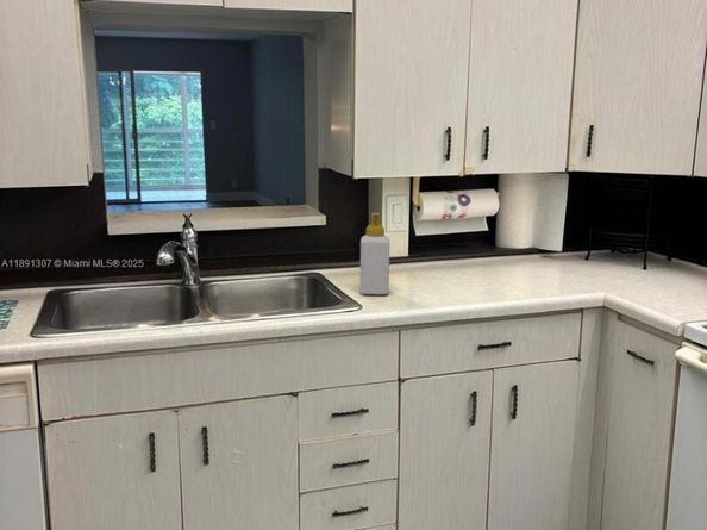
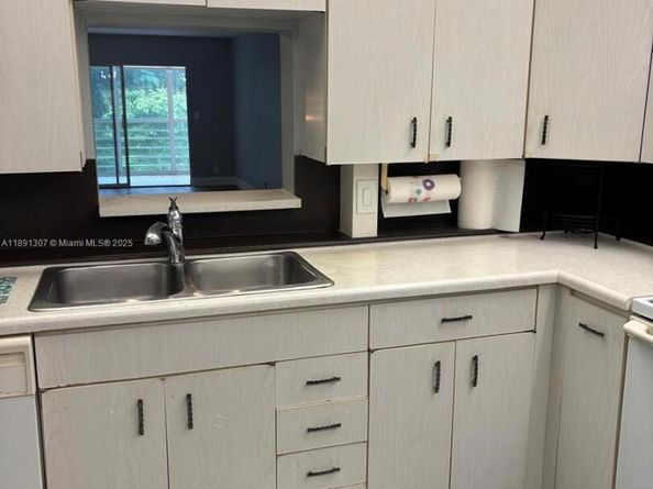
- soap bottle [359,212,390,295]
